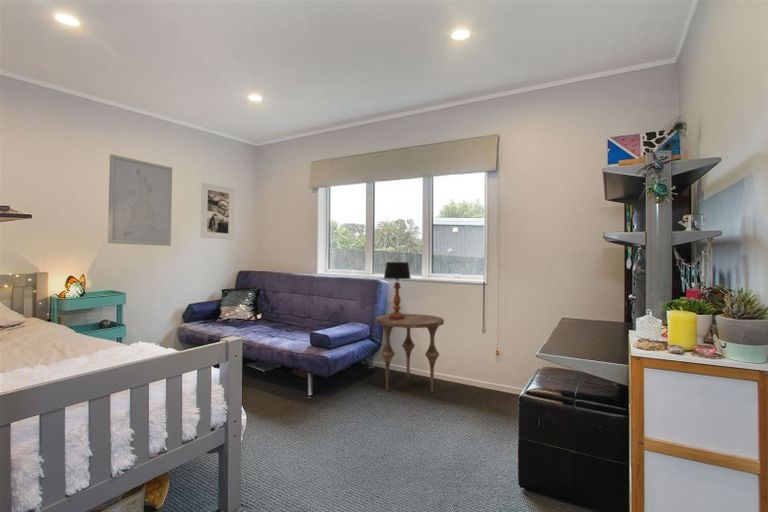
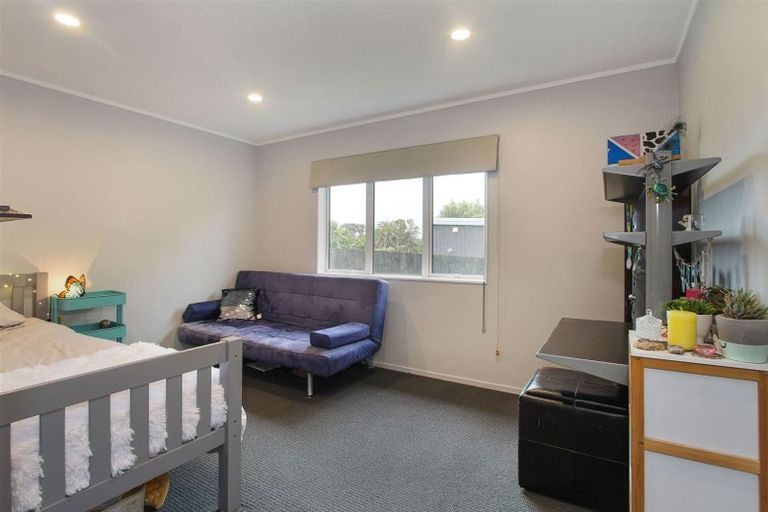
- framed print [199,182,235,241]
- wall art [107,153,173,247]
- table lamp [383,261,412,319]
- side table [375,313,445,393]
